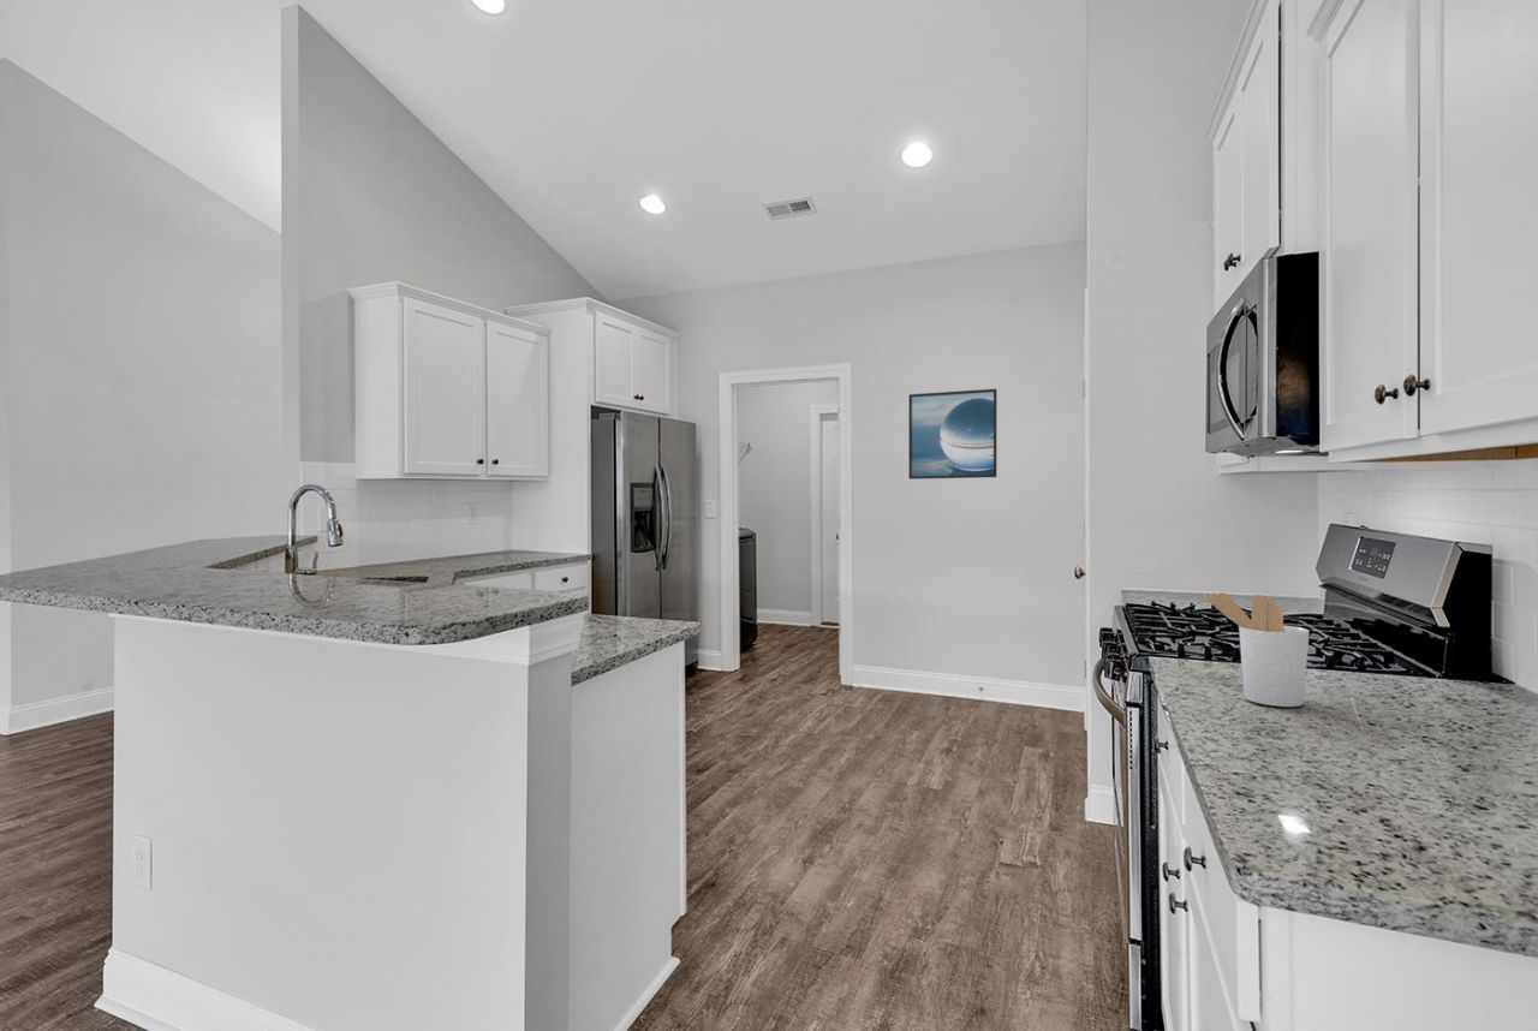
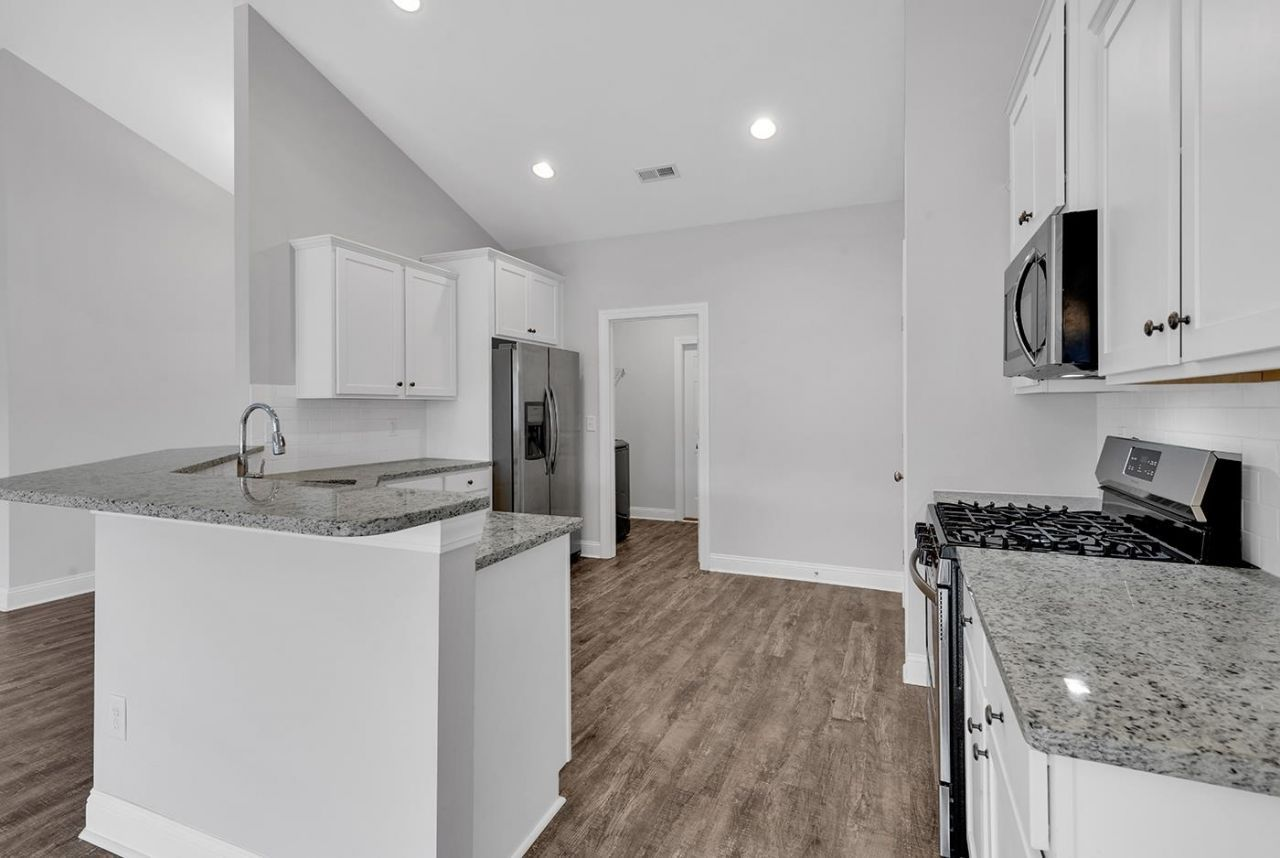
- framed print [907,388,998,481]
- utensil holder [1203,591,1310,708]
